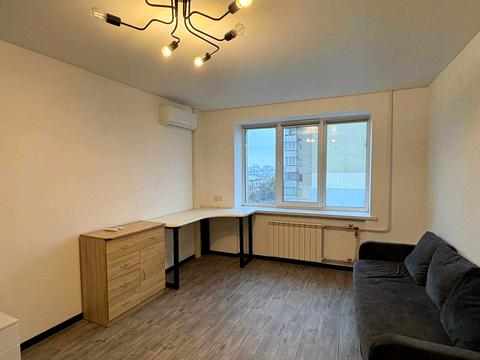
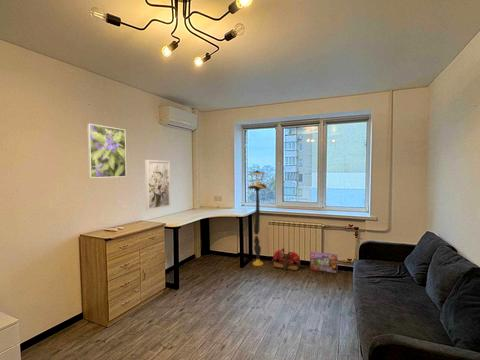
+ floor lamp [247,169,268,267]
+ box [309,250,339,275]
+ backpack [271,247,302,271]
+ wall art [144,159,171,211]
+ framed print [86,123,127,179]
